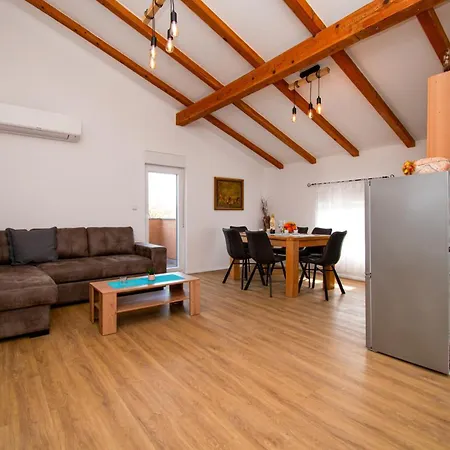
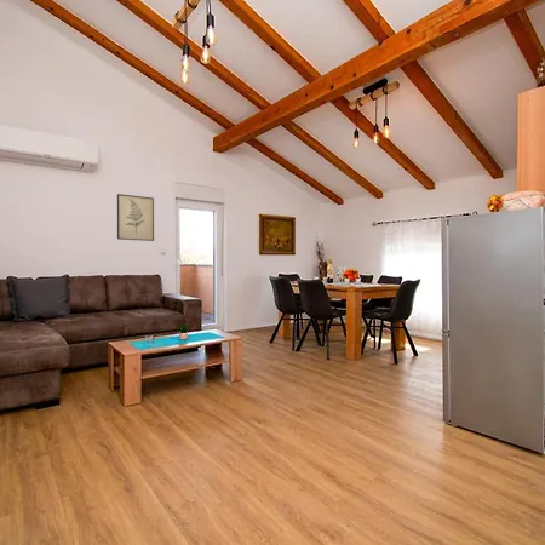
+ wall art [116,193,155,242]
